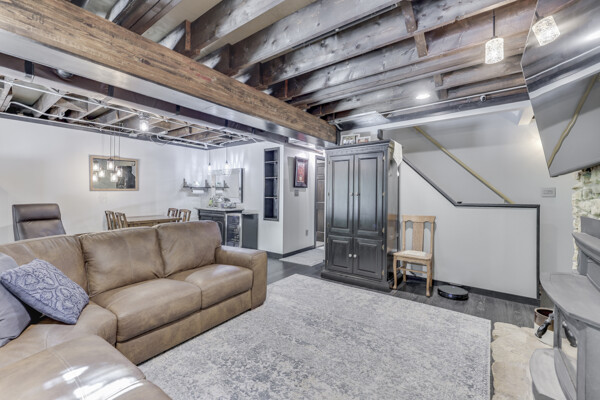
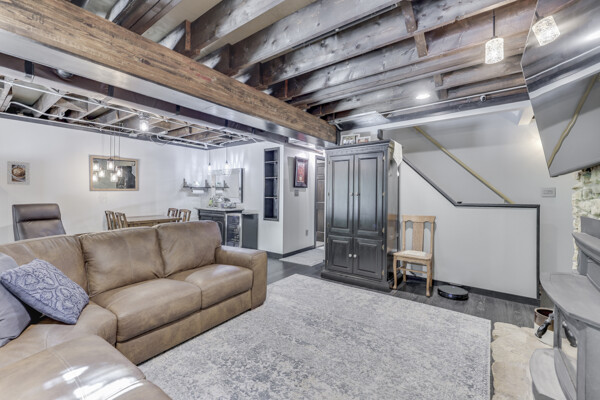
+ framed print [6,160,31,186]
